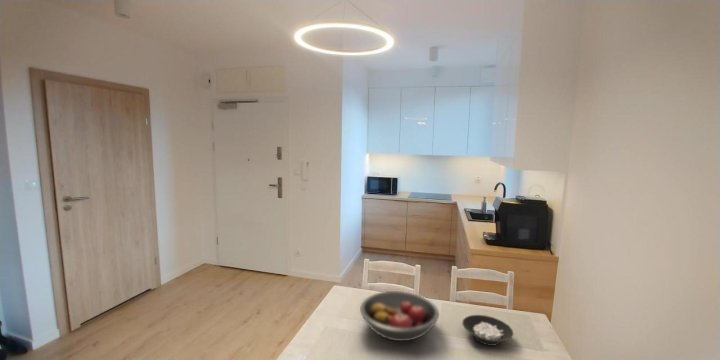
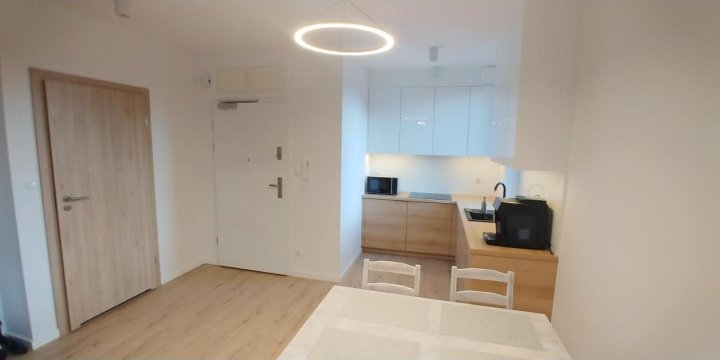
- fruit bowl [359,290,440,342]
- cereal bowl [461,314,514,347]
